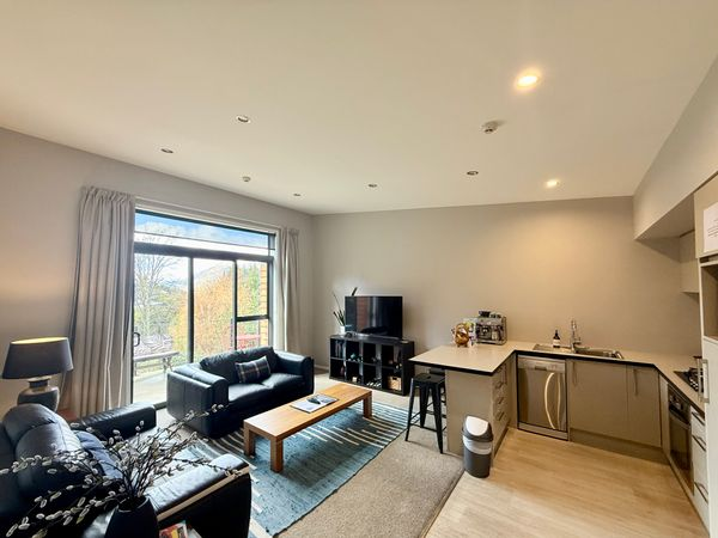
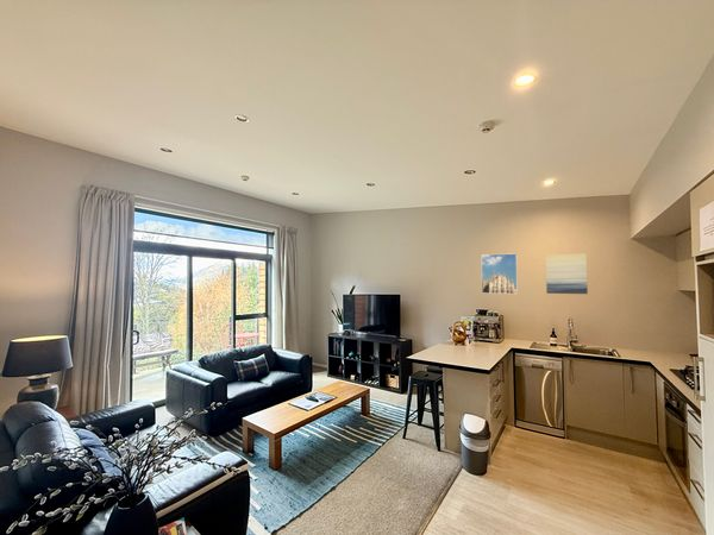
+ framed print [480,252,519,295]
+ wall art [545,252,589,295]
